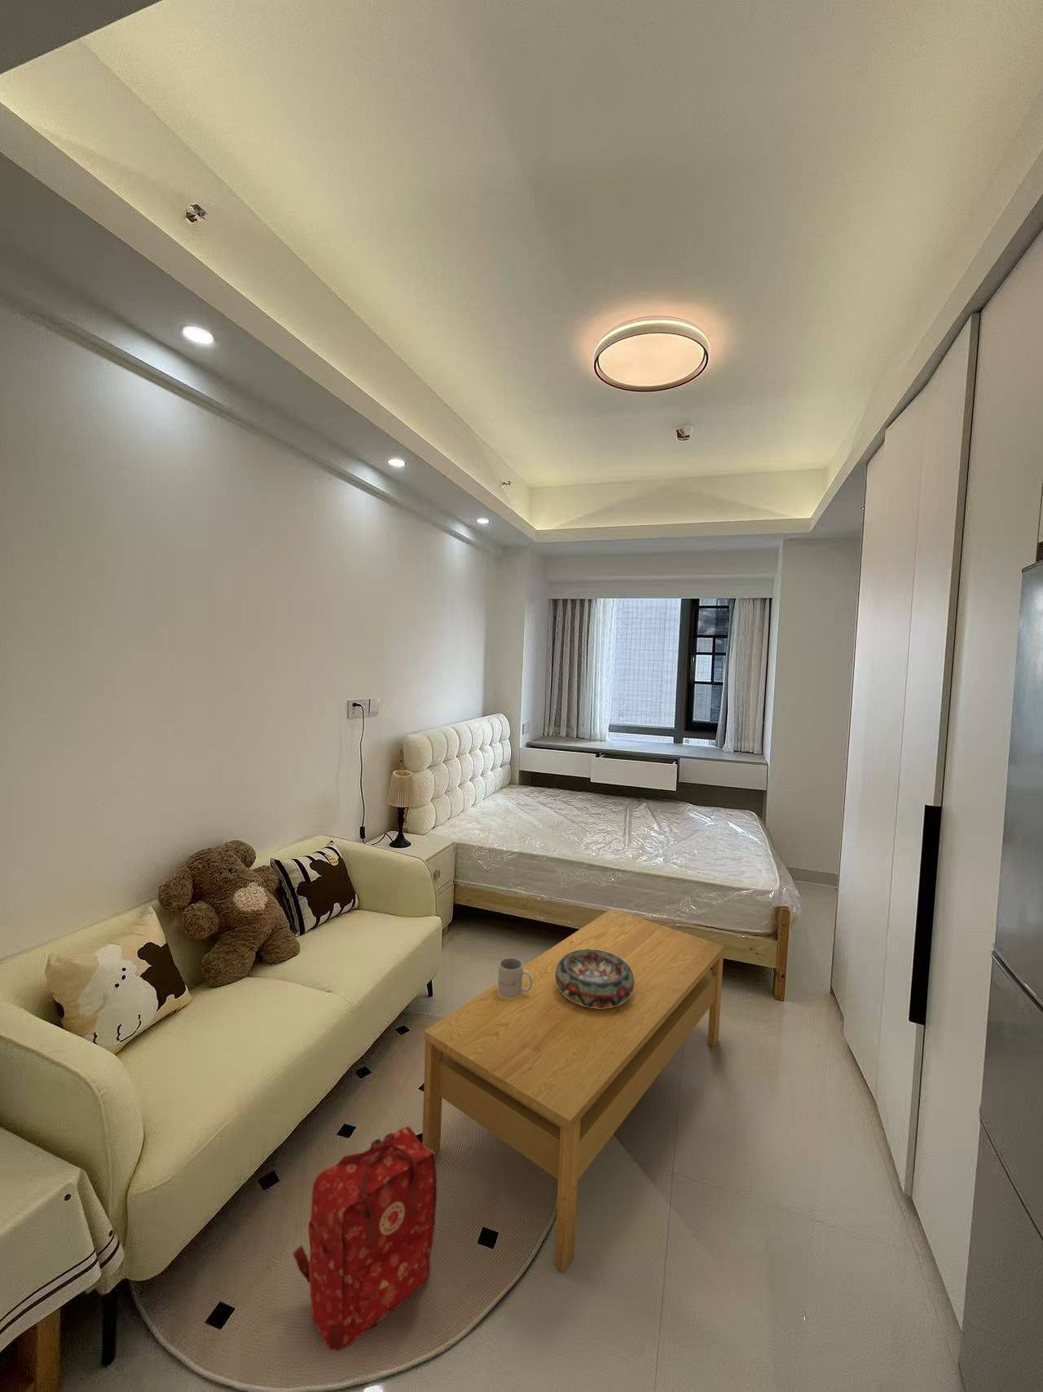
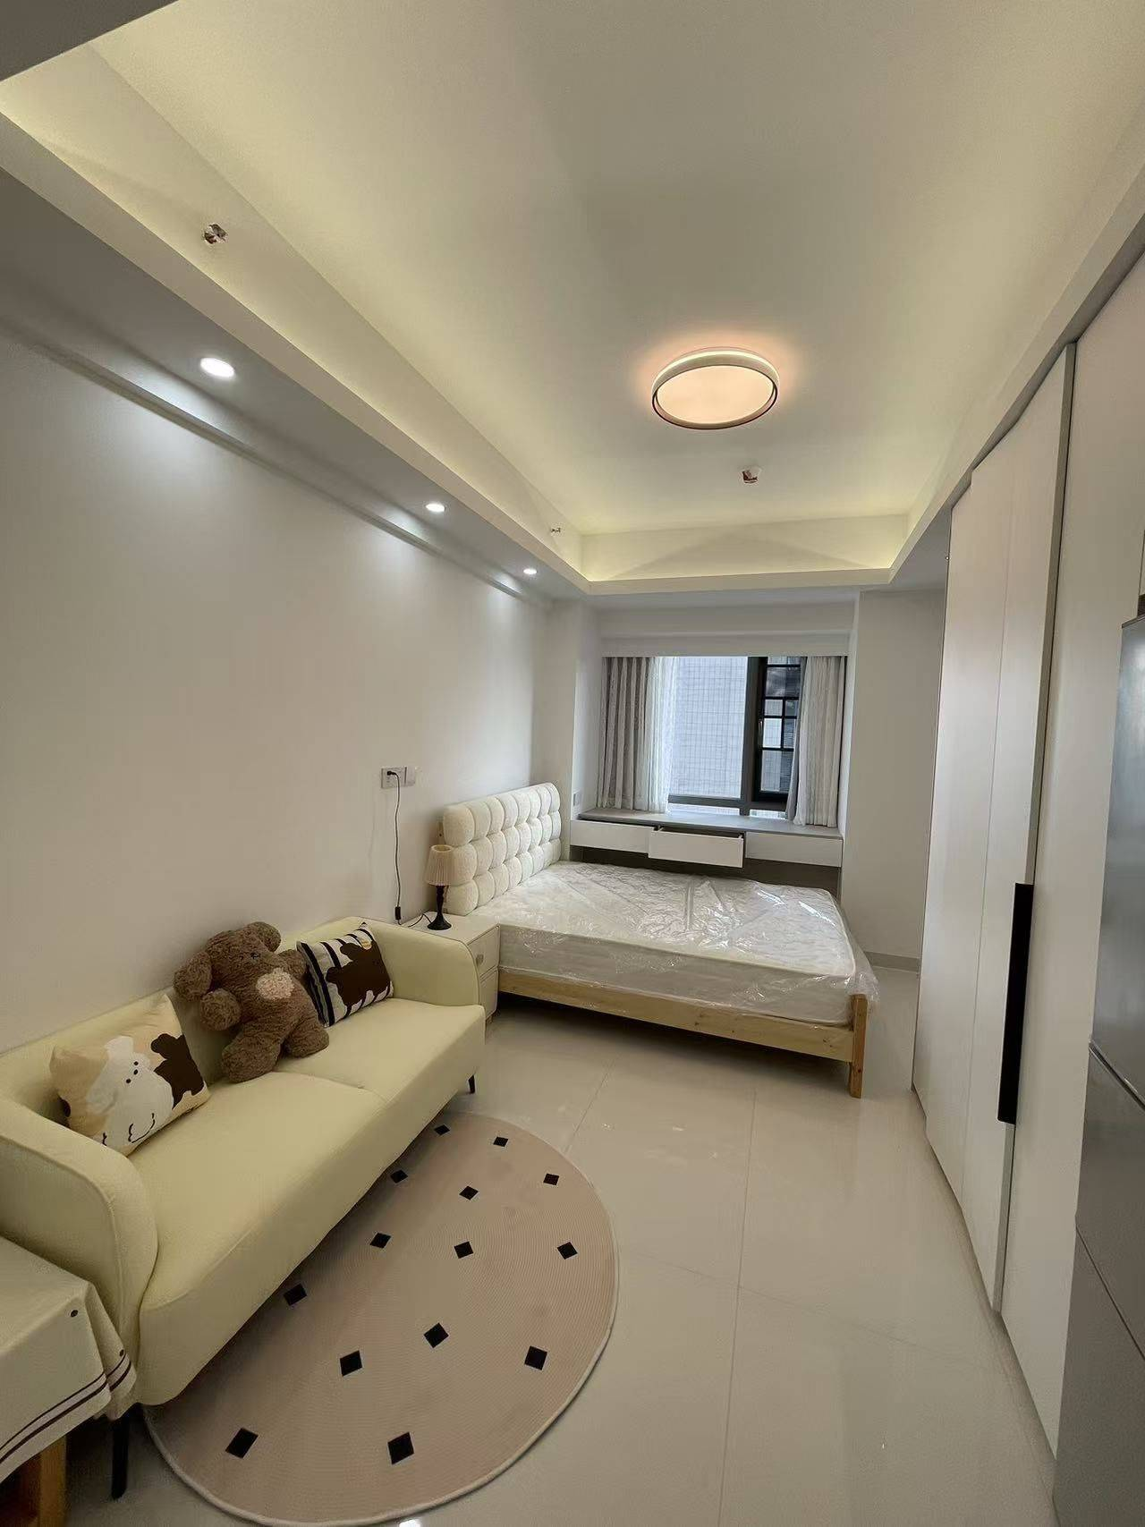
- backpack [291,1126,438,1353]
- coffee table [422,908,725,1274]
- mug [497,957,532,999]
- decorative bowl [554,949,634,1008]
